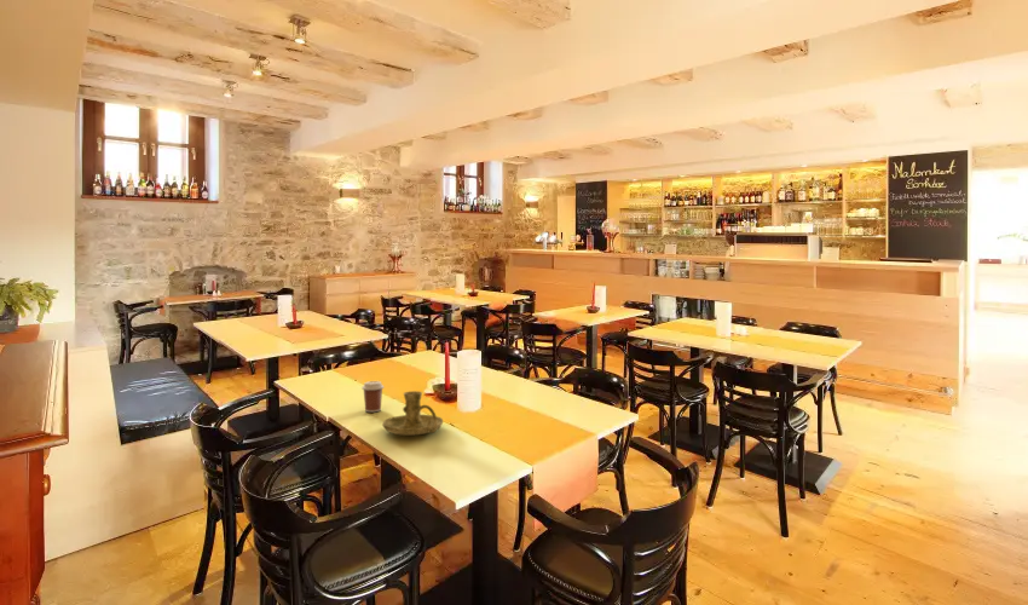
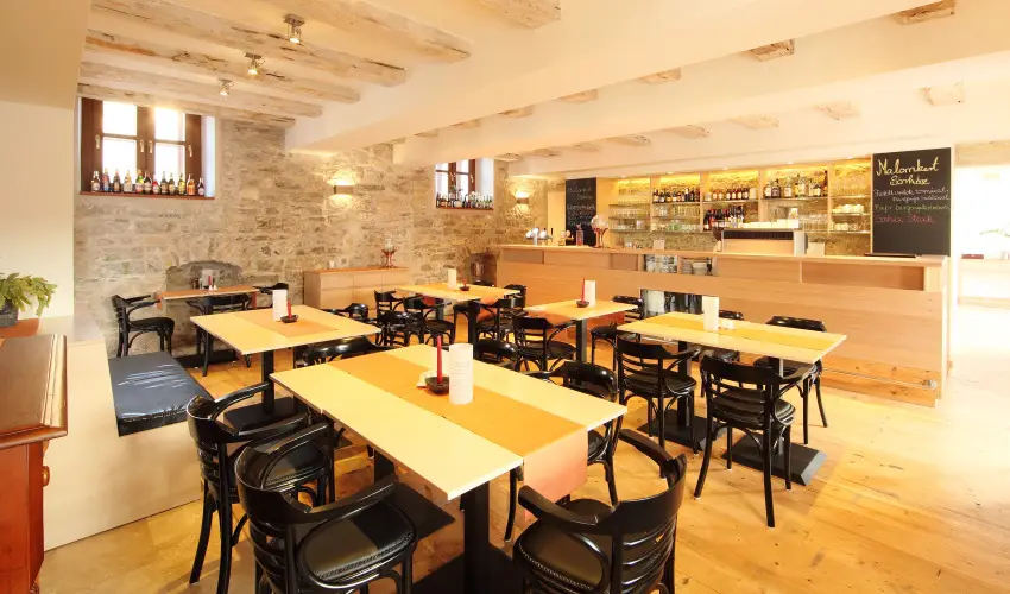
- candle holder [381,390,444,437]
- coffee cup [360,380,385,413]
